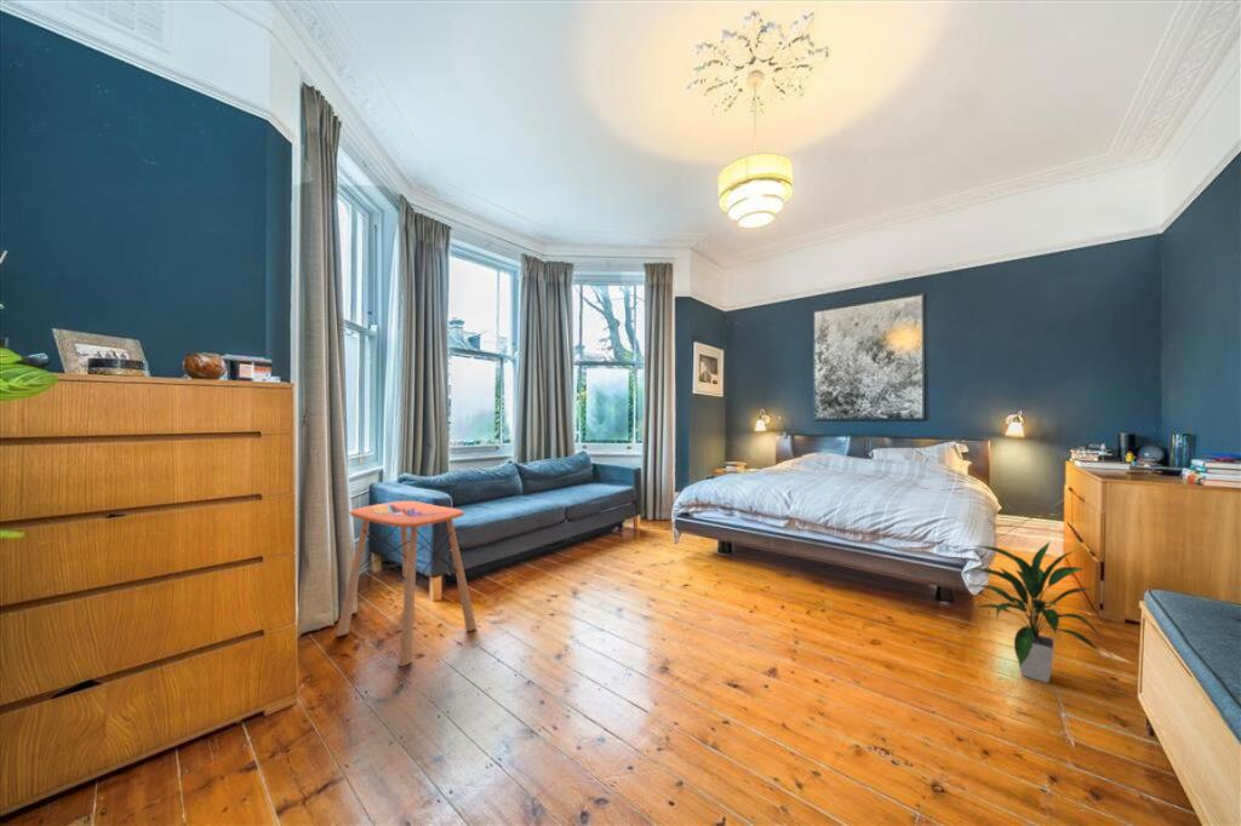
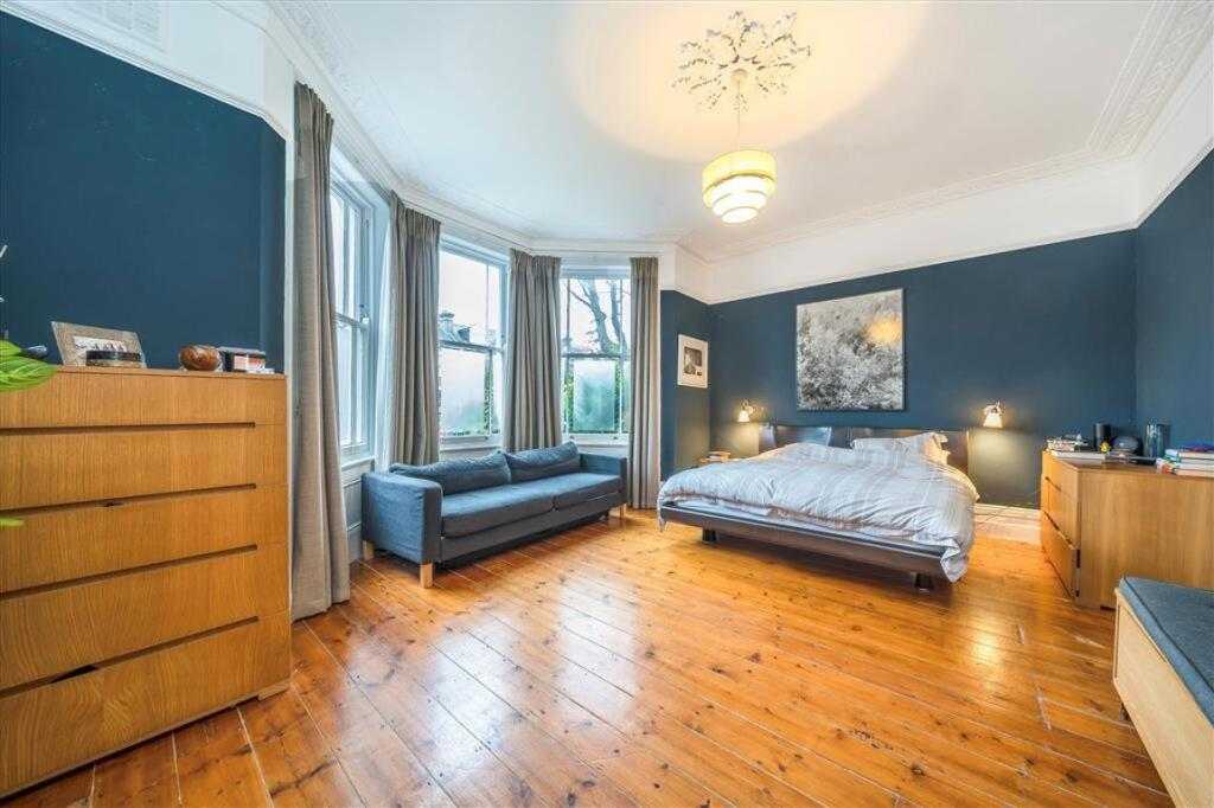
- indoor plant [971,539,1102,684]
- side table [334,500,477,667]
